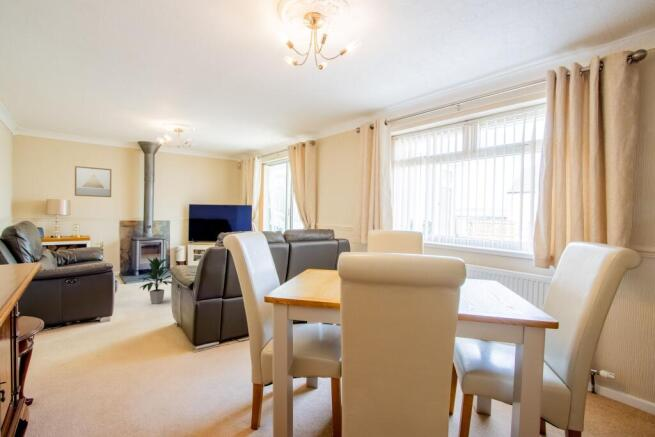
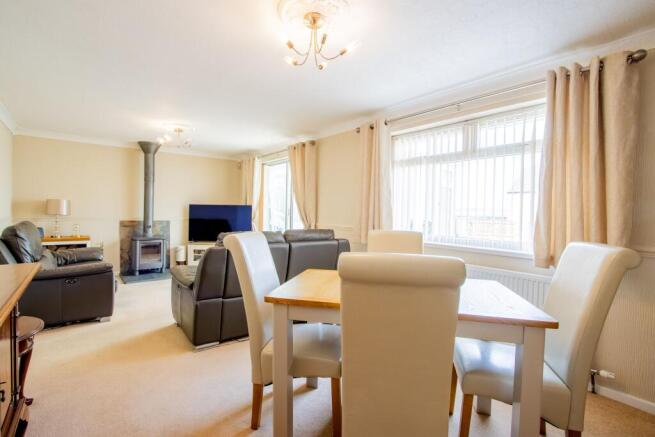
- wall art [74,165,112,198]
- indoor plant [138,256,173,305]
